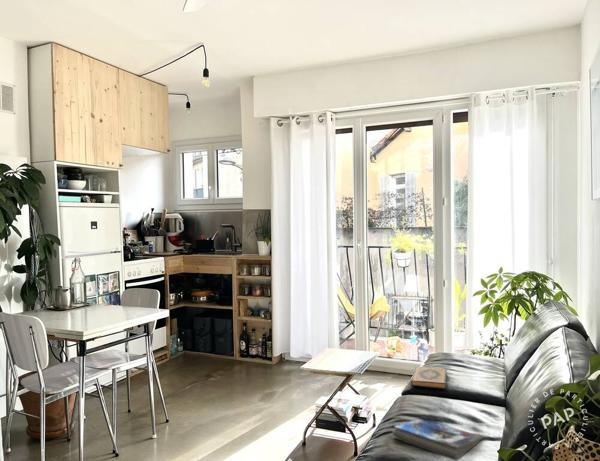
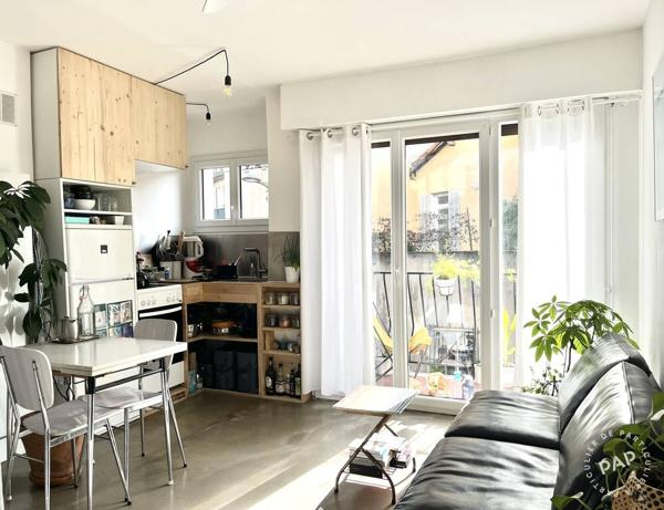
- magazine [391,417,484,461]
- hardback book [410,366,448,390]
